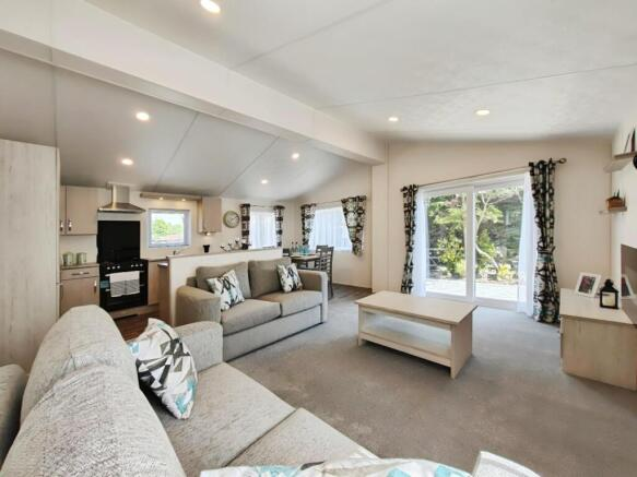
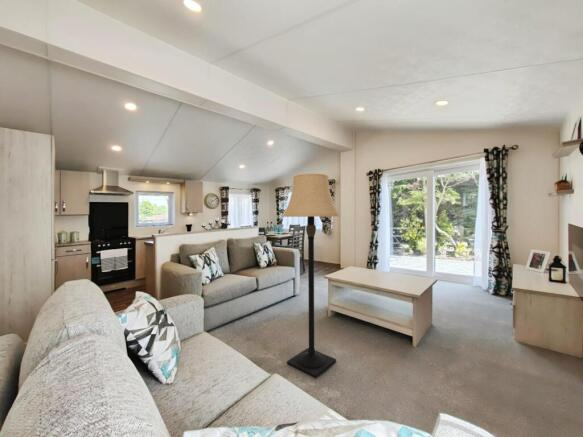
+ lamp [281,173,342,380]
